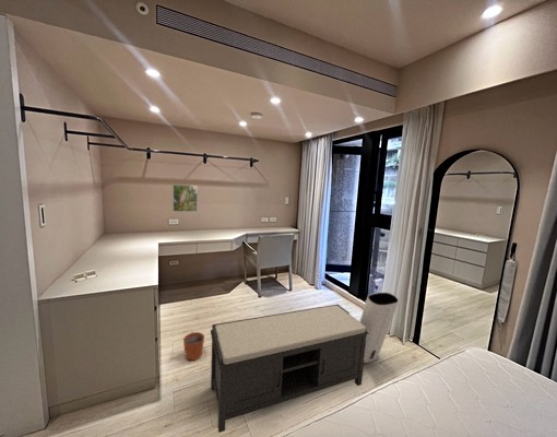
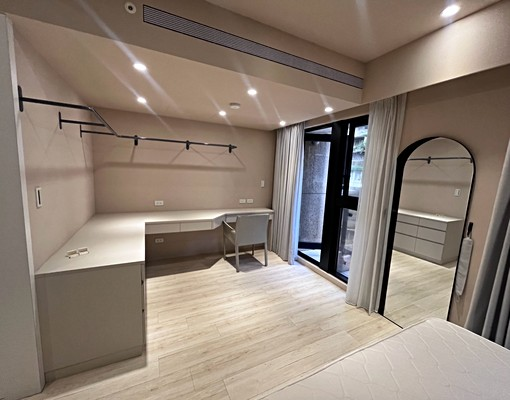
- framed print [171,184,199,213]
- plant pot [182,330,205,362]
- bench [210,304,369,434]
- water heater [359,292,400,364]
